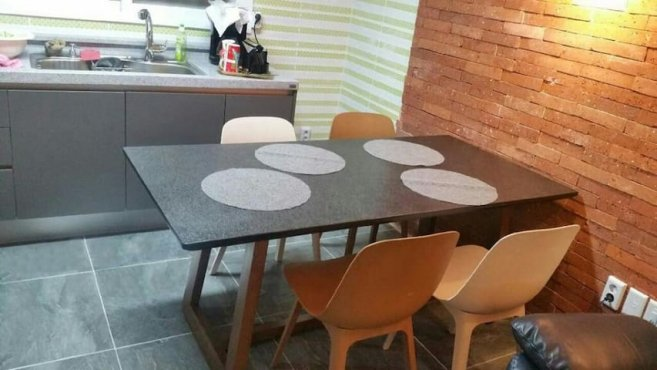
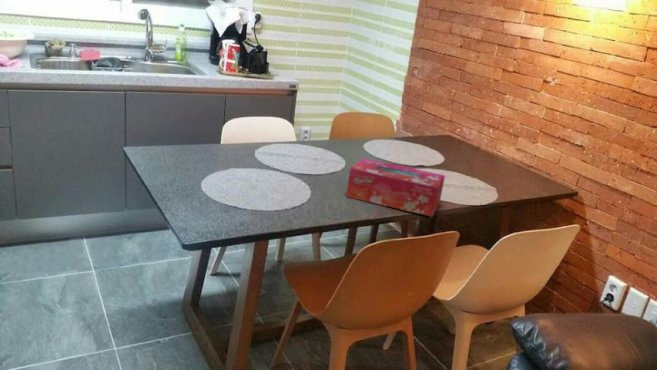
+ tissue box [345,157,446,218]
